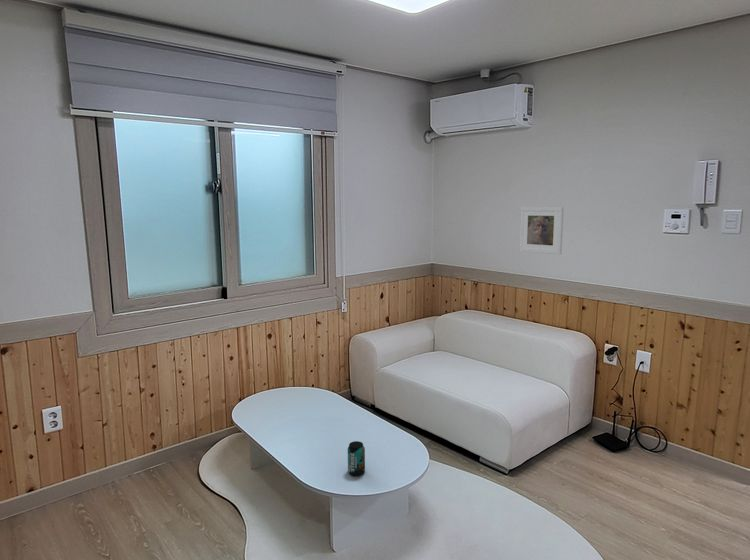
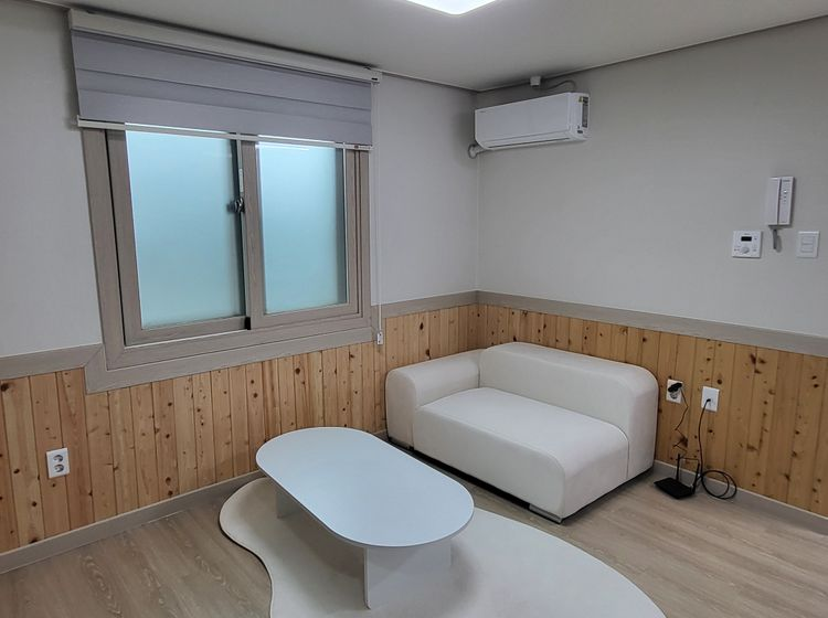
- beverage can [347,440,366,477]
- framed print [518,206,565,255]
